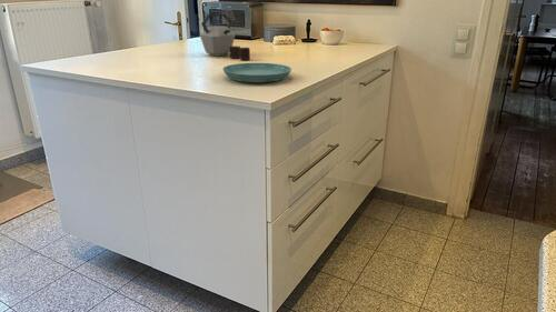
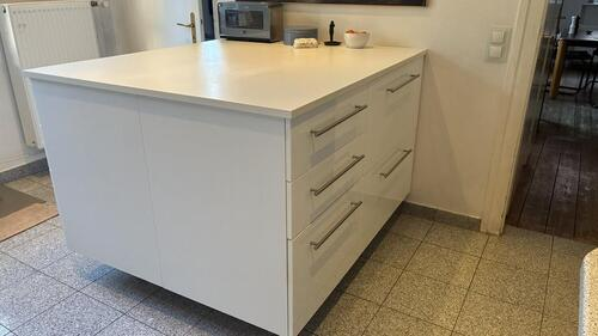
- kettle [199,12,251,61]
- saucer [221,62,292,83]
